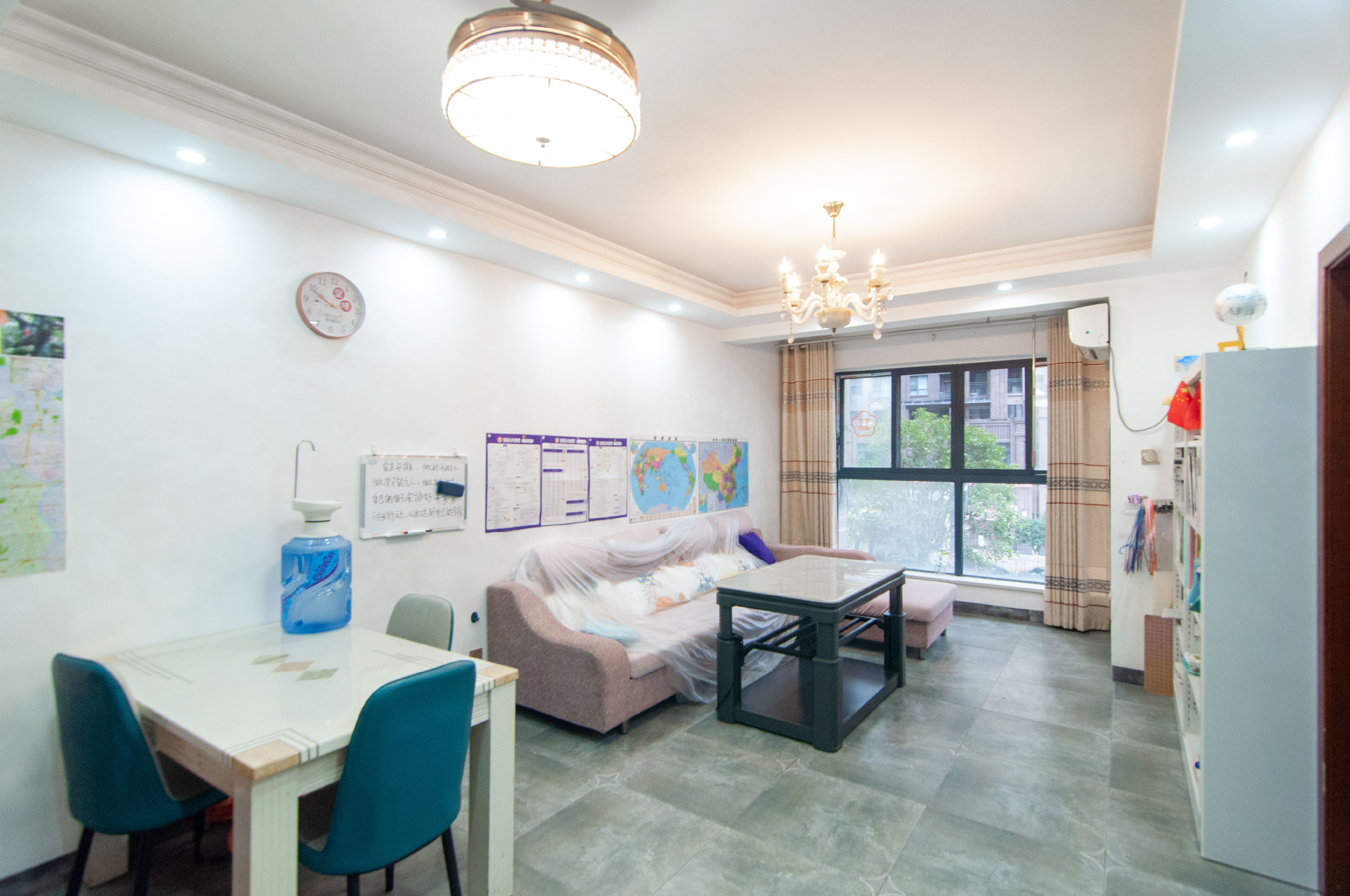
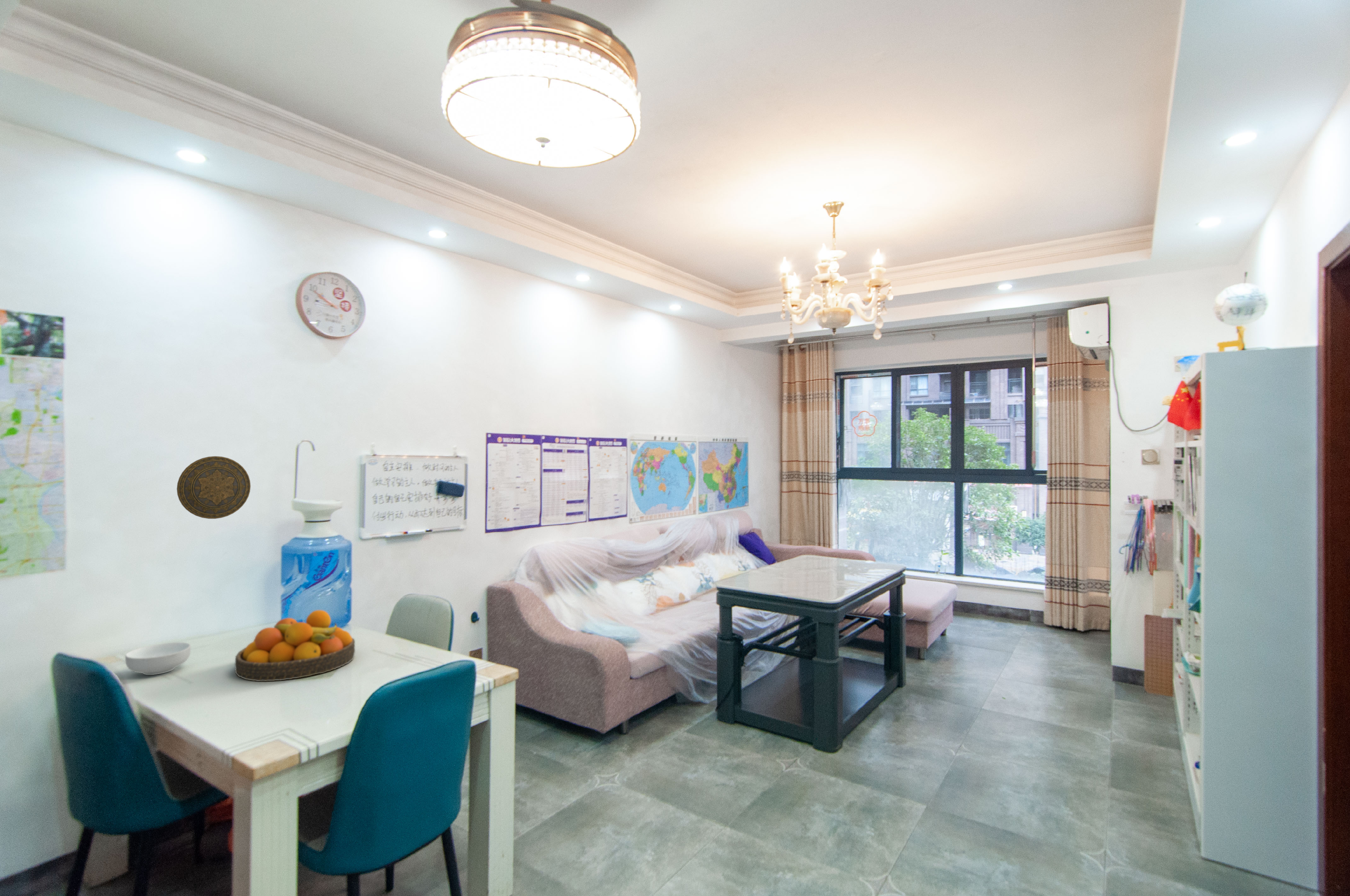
+ cereal bowl [125,642,191,675]
+ decorative plate [176,456,251,519]
+ fruit bowl [235,610,355,682]
